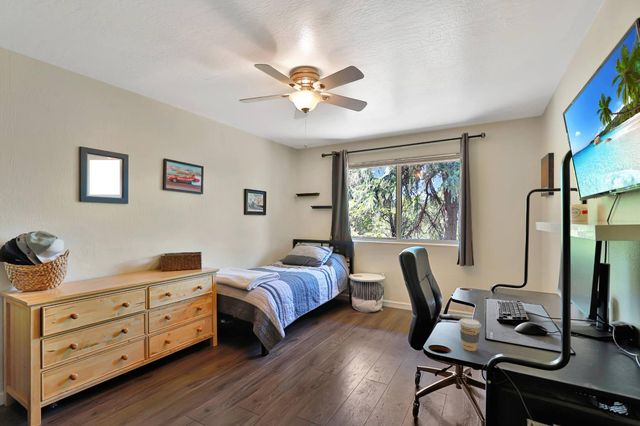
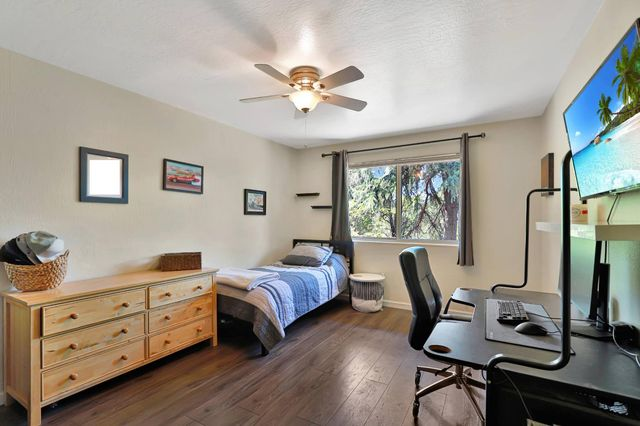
- coffee cup [458,317,482,352]
